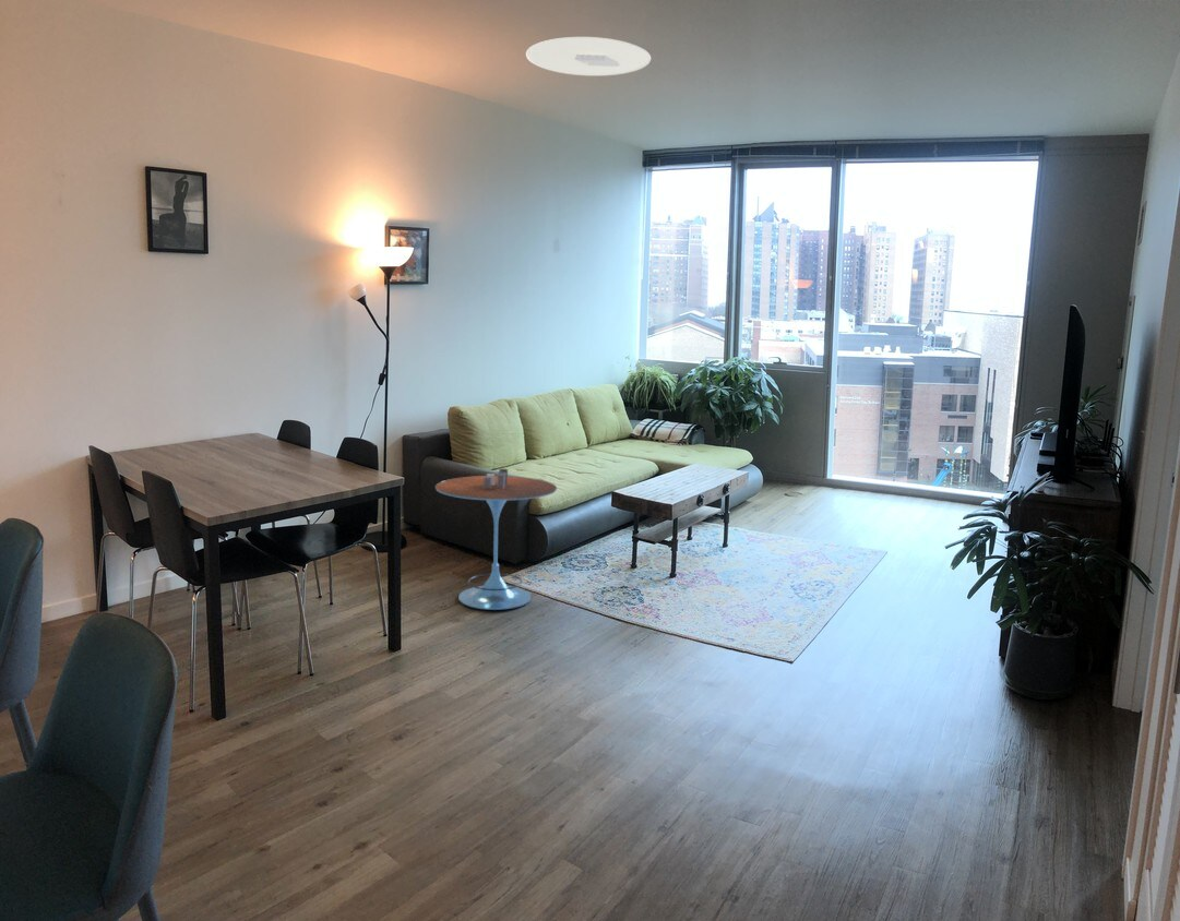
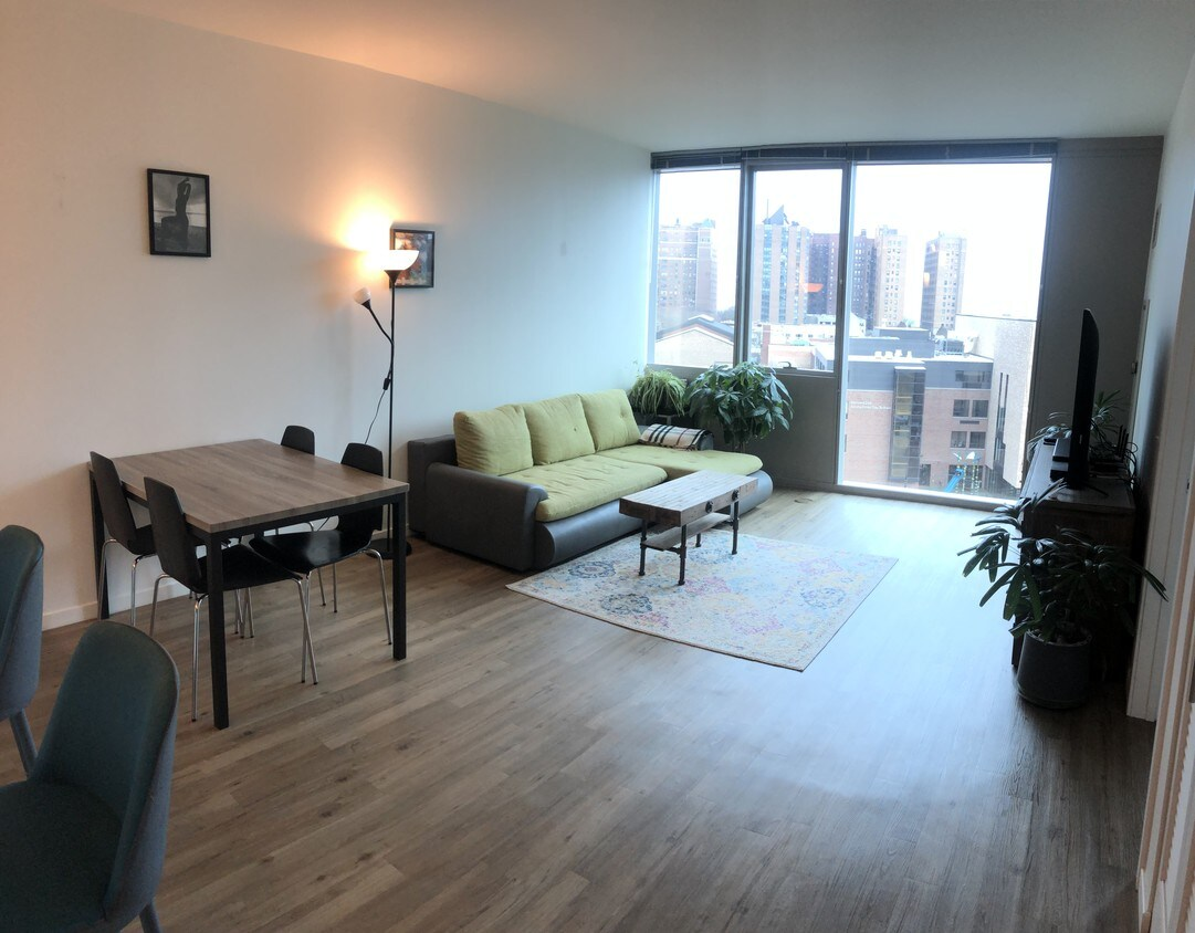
- ceiling light [525,36,652,77]
- side table [434,468,558,611]
